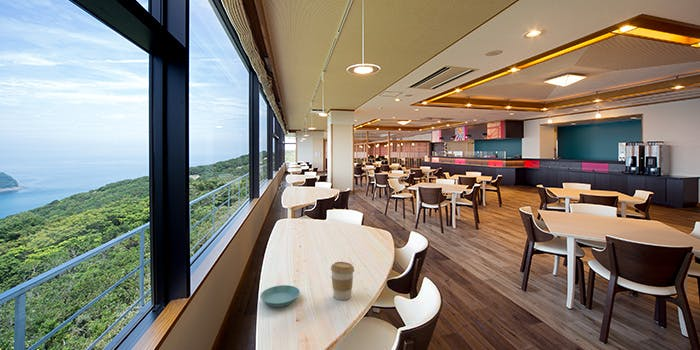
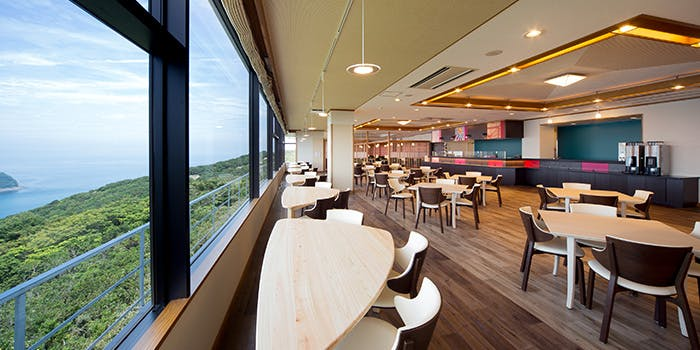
- saucer [259,284,301,308]
- coffee cup [330,261,355,301]
